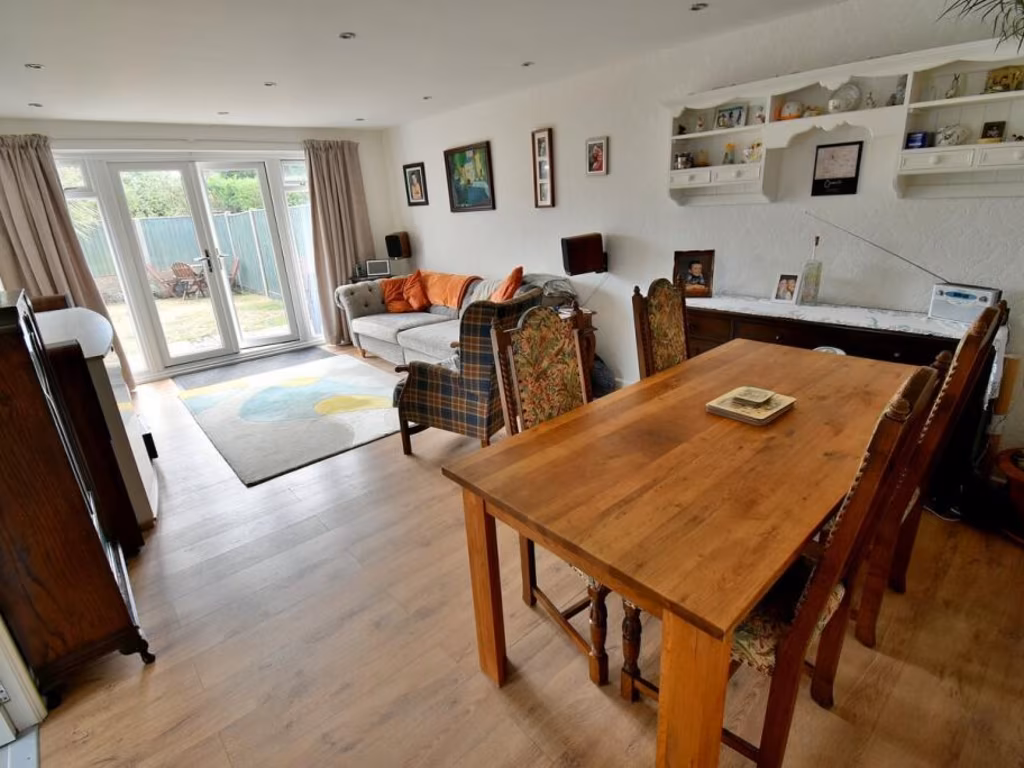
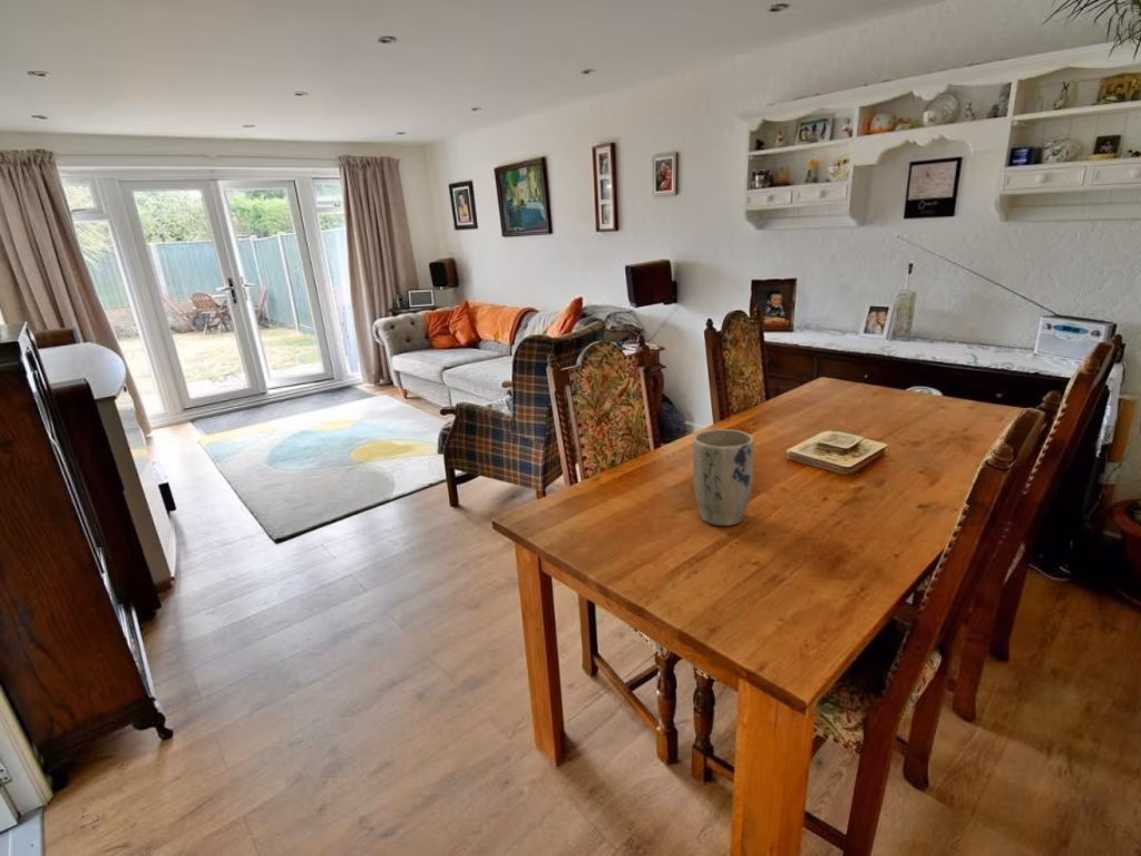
+ plant pot [692,428,755,527]
